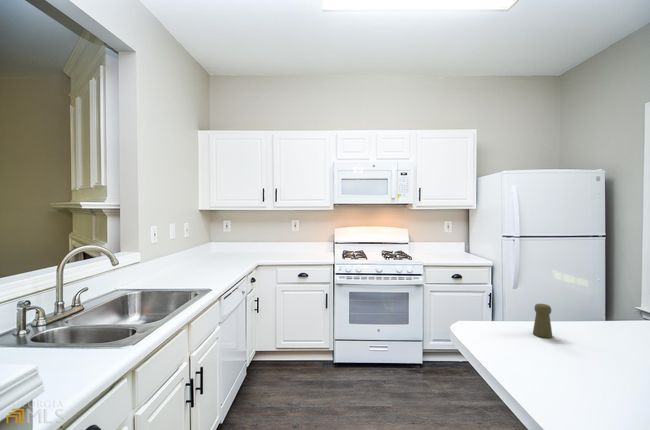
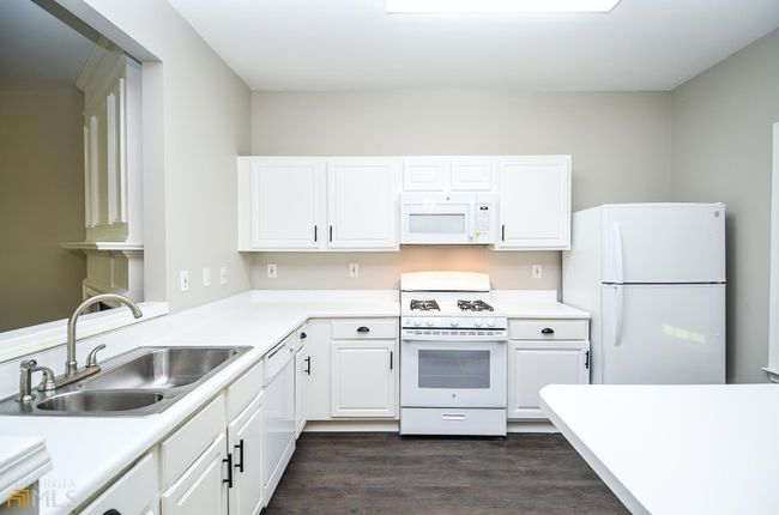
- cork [532,303,553,339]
